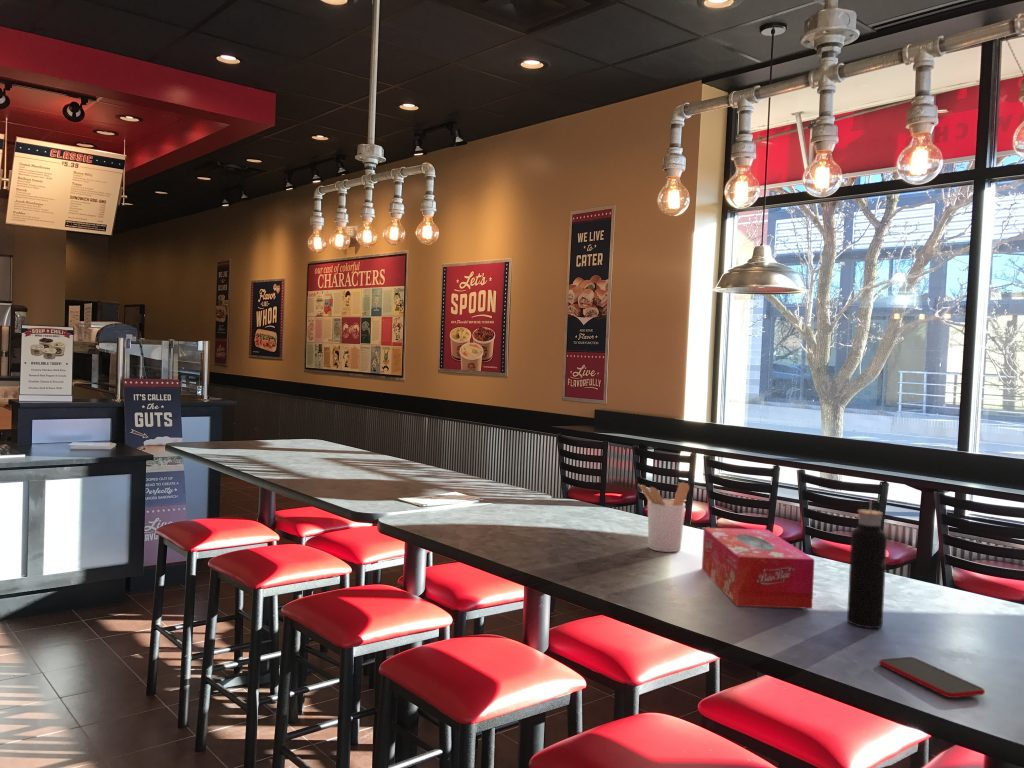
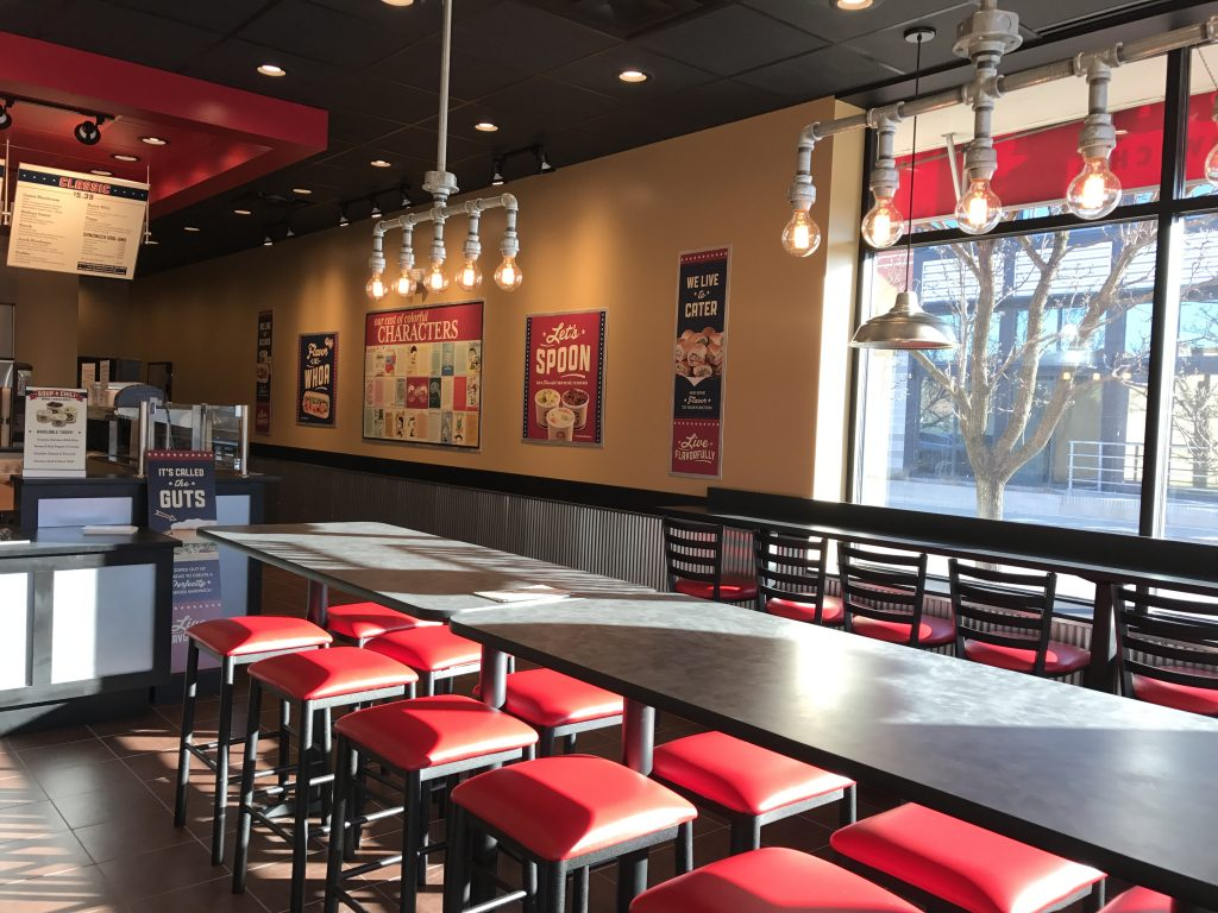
- tissue box [701,527,815,610]
- water bottle [846,499,888,629]
- smartphone [878,656,986,699]
- utensil holder [637,481,690,553]
